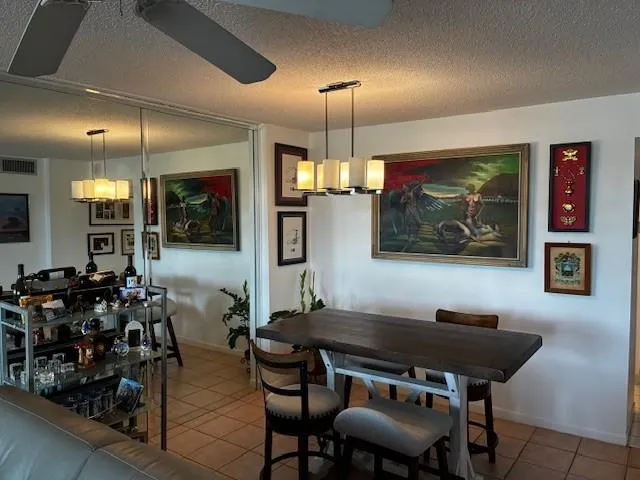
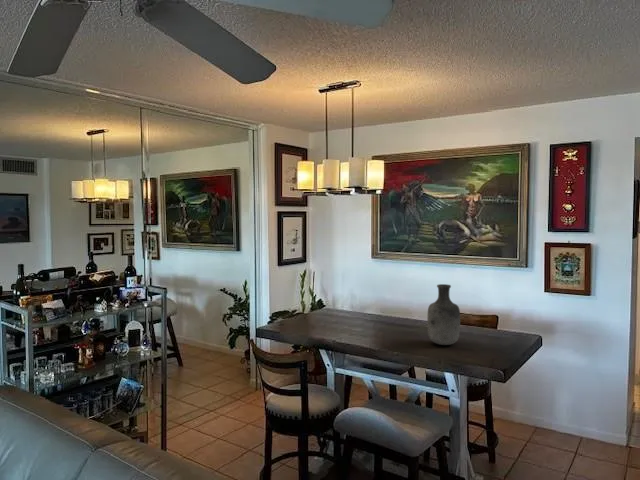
+ vase [426,283,461,346]
